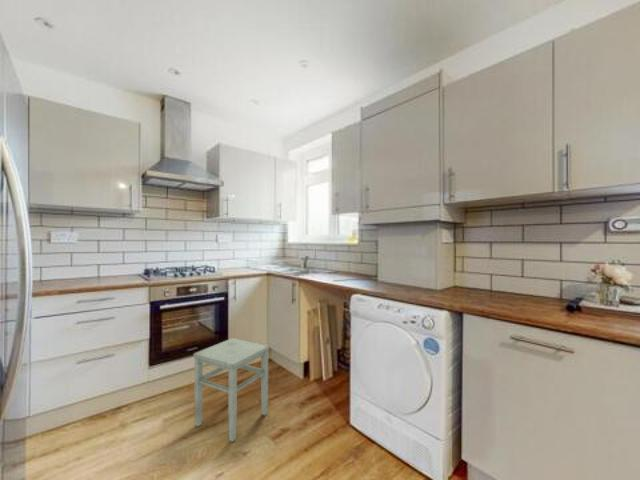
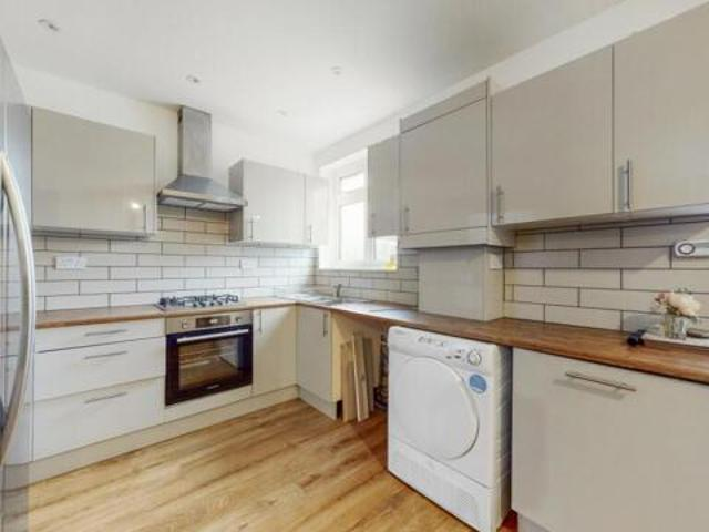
- stool [192,337,270,443]
